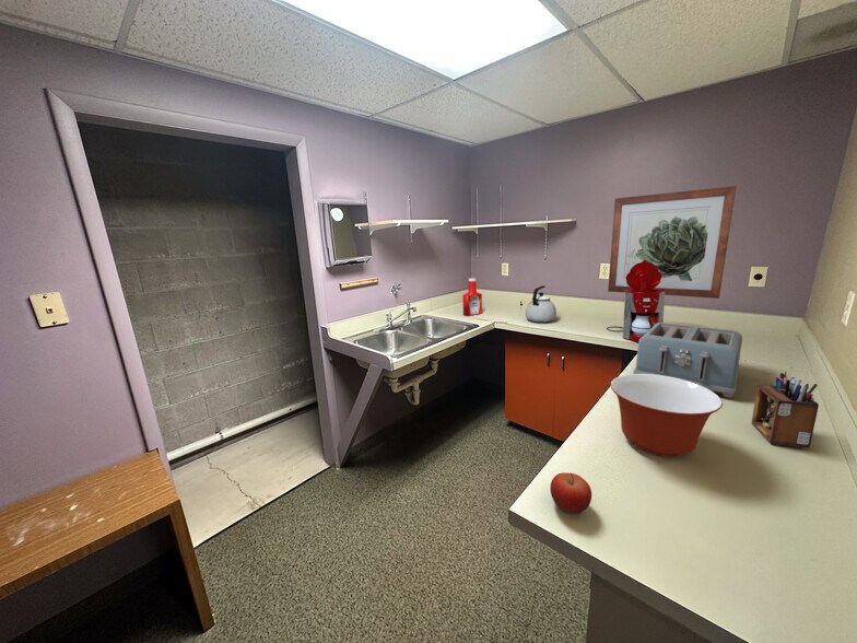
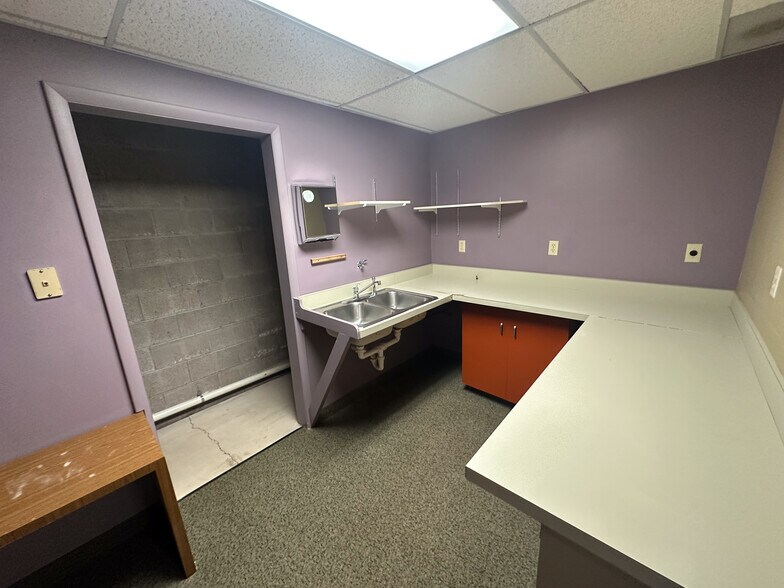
- coffee maker [606,260,666,342]
- toaster [633,322,743,398]
- wall art [607,185,738,300]
- soap bottle [461,277,483,317]
- fruit [549,471,592,515]
- mixing bowl [609,373,724,458]
- kettle [525,284,557,323]
- desk organizer [751,371,820,449]
